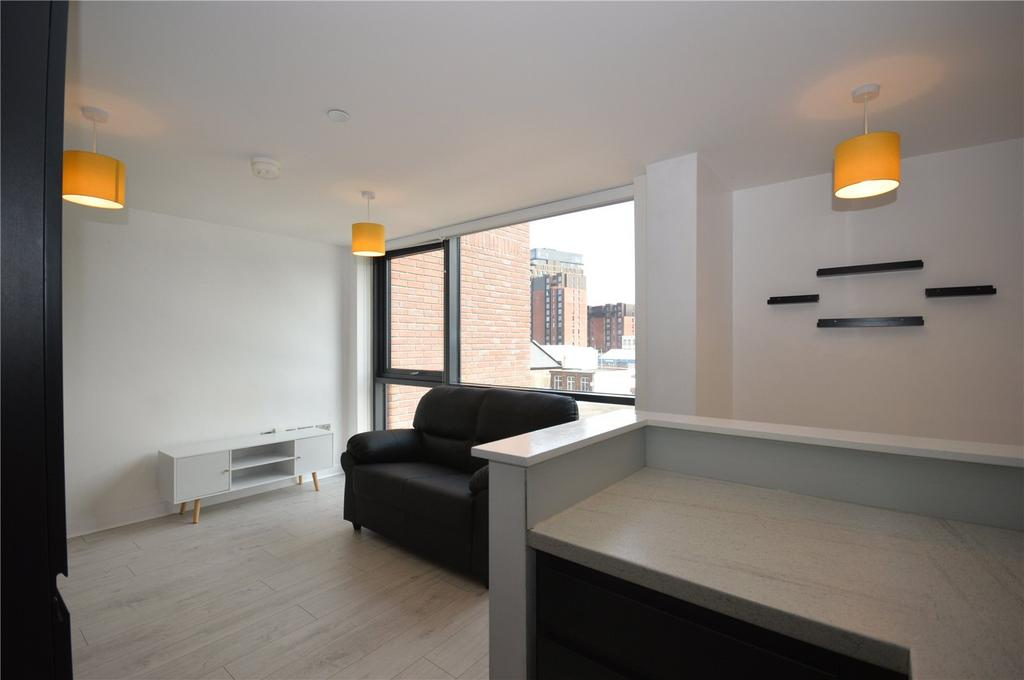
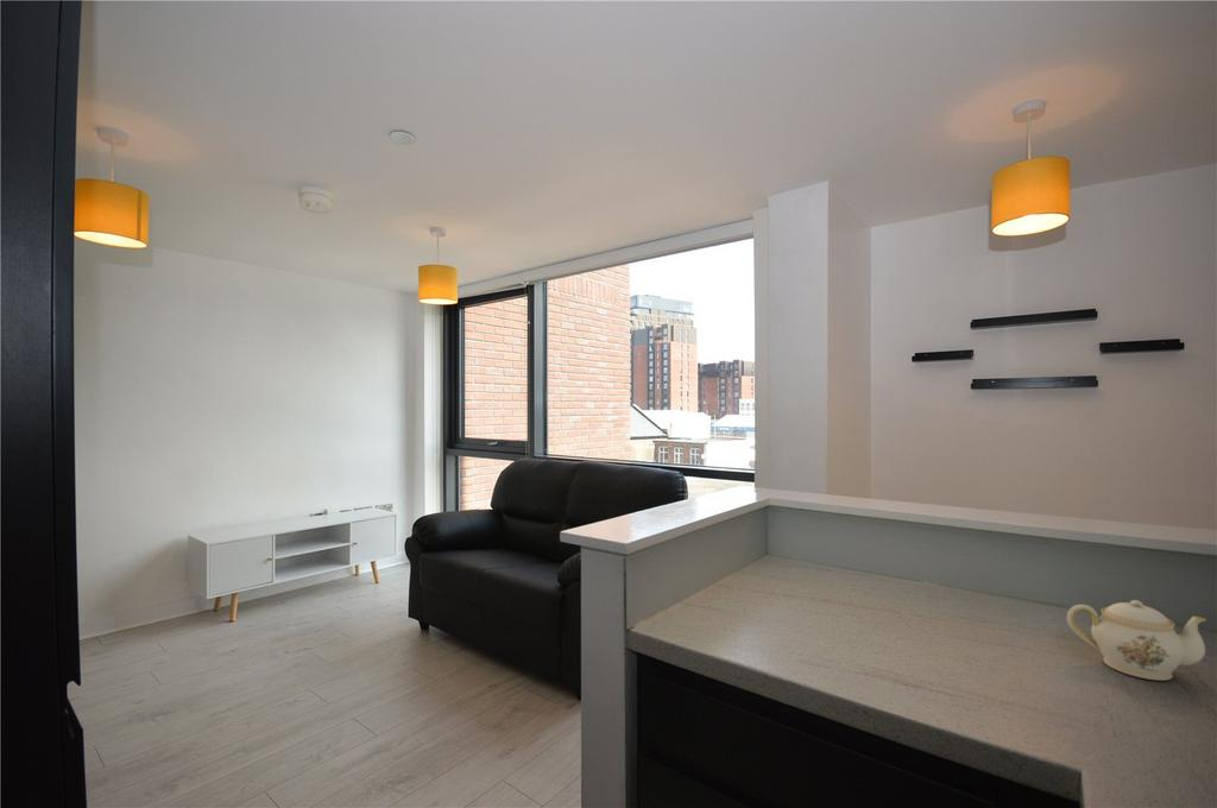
+ teapot [1066,599,1207,681]
